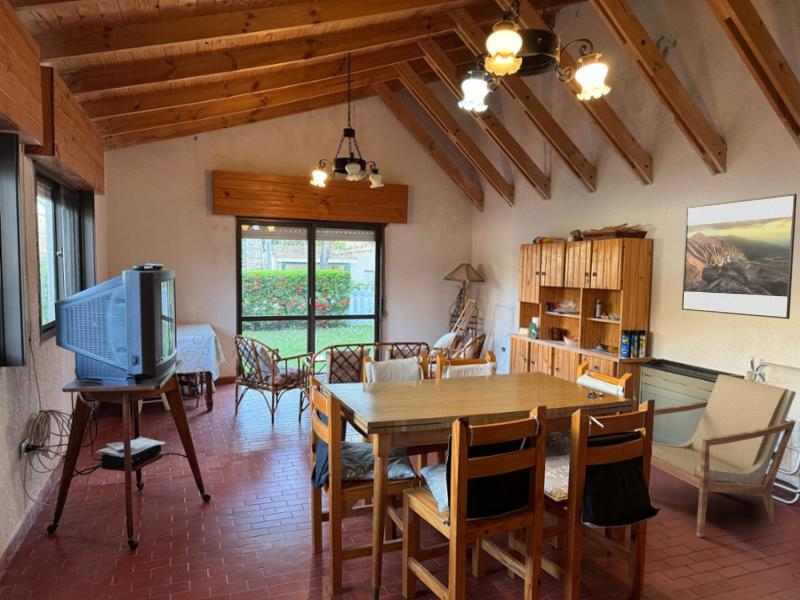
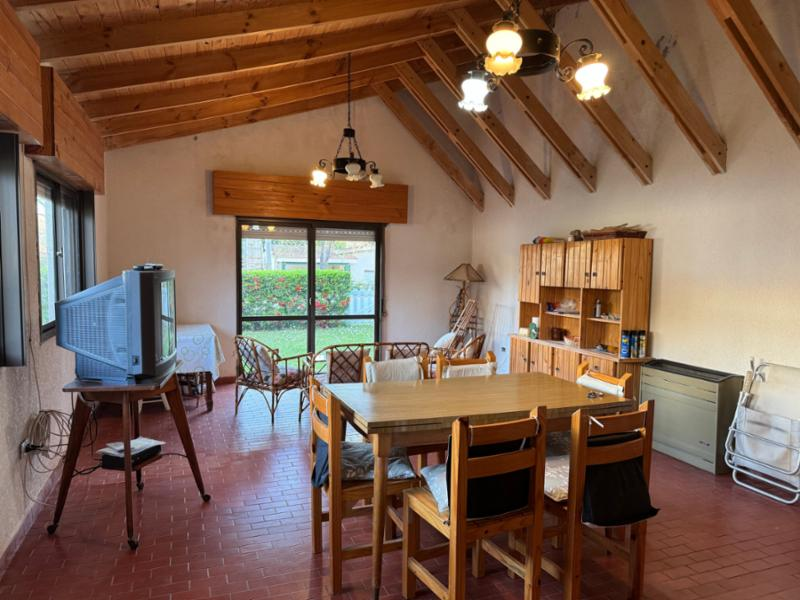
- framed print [681,193,798,320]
- armchair [650,373,797,538]
